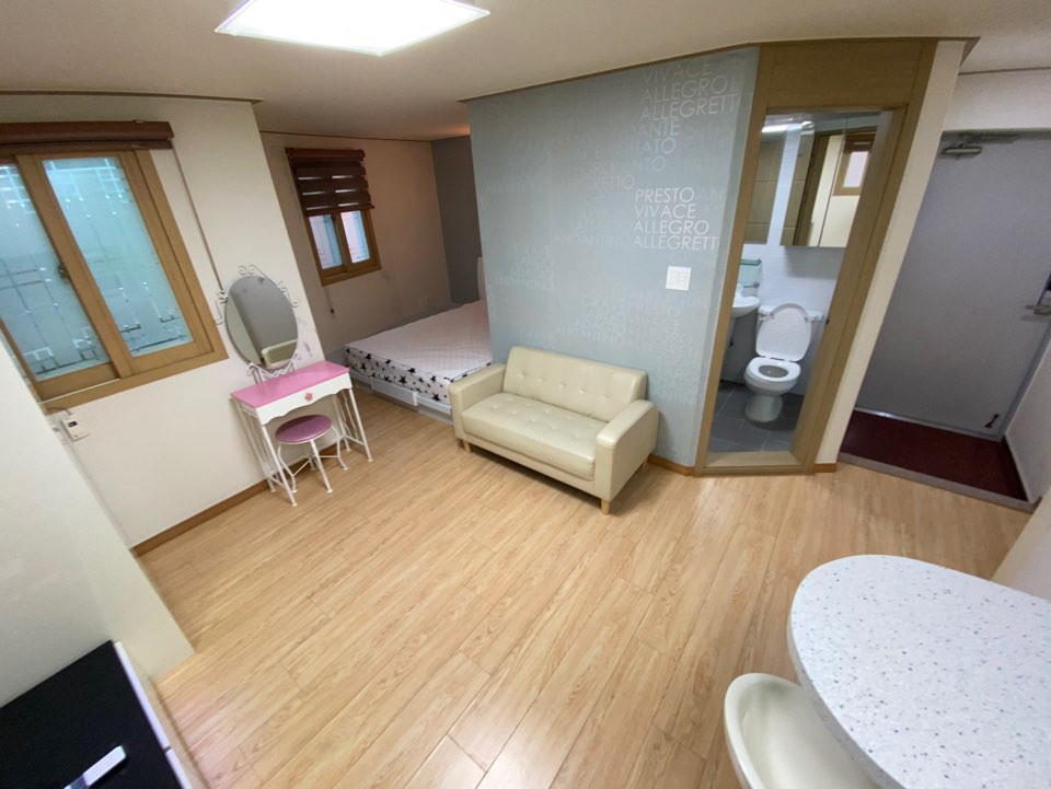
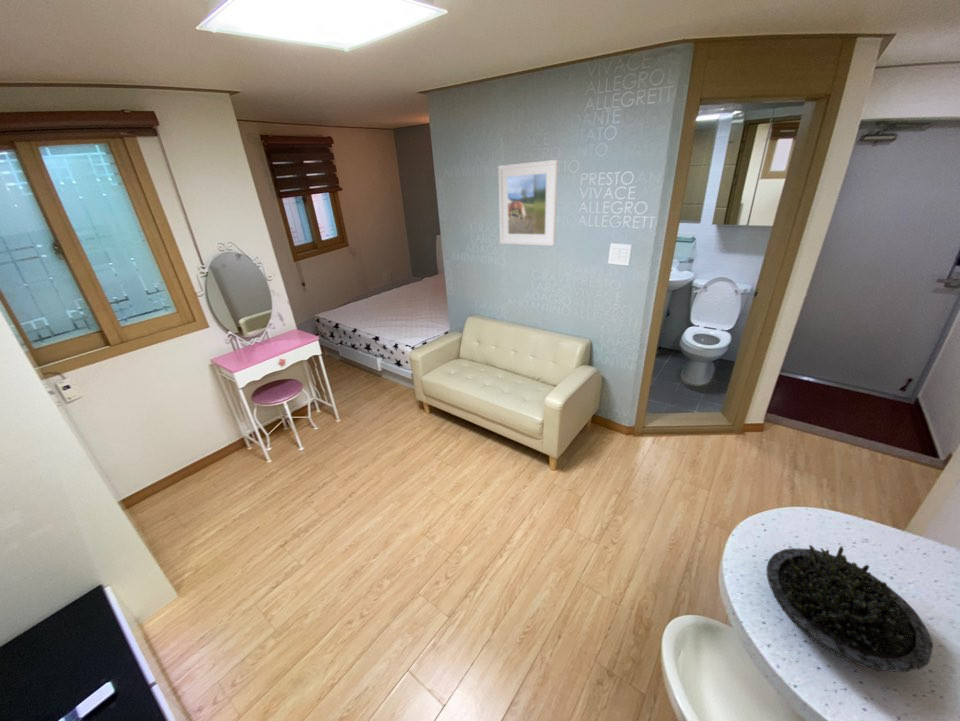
+ succulent plant [766,544,934,673]
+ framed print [497,159,559,247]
